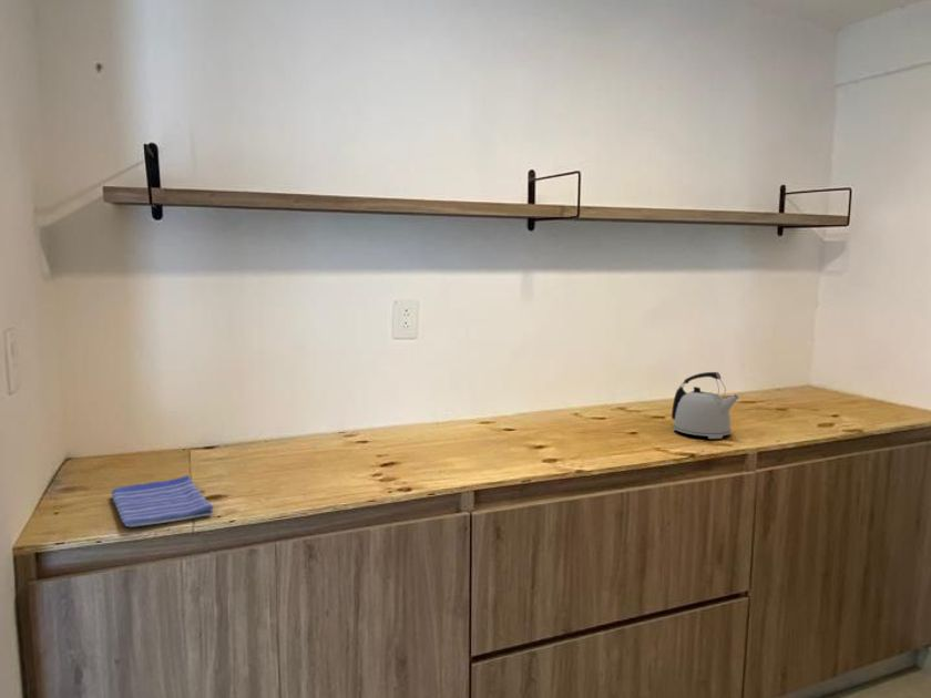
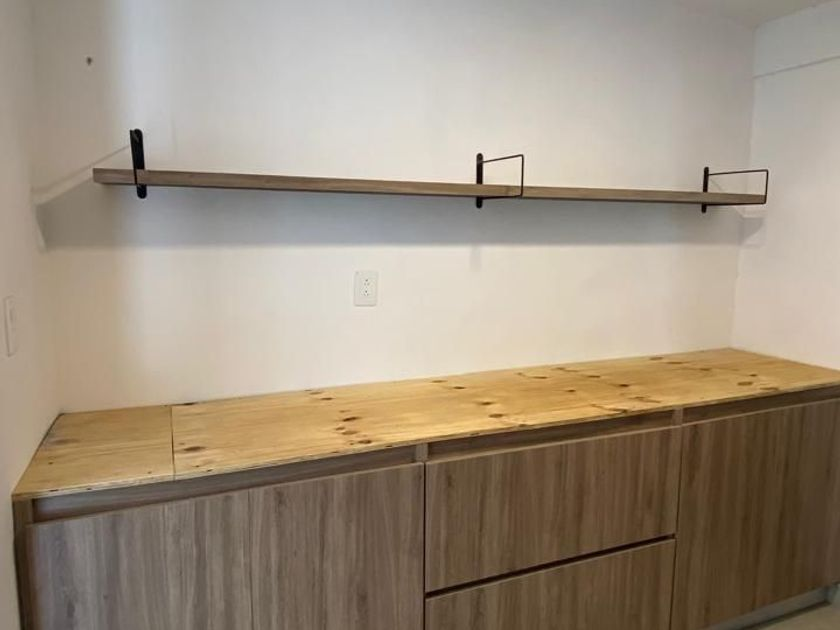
- kettle [671,371,740,440]
- dish towel [111,474,214,528]
